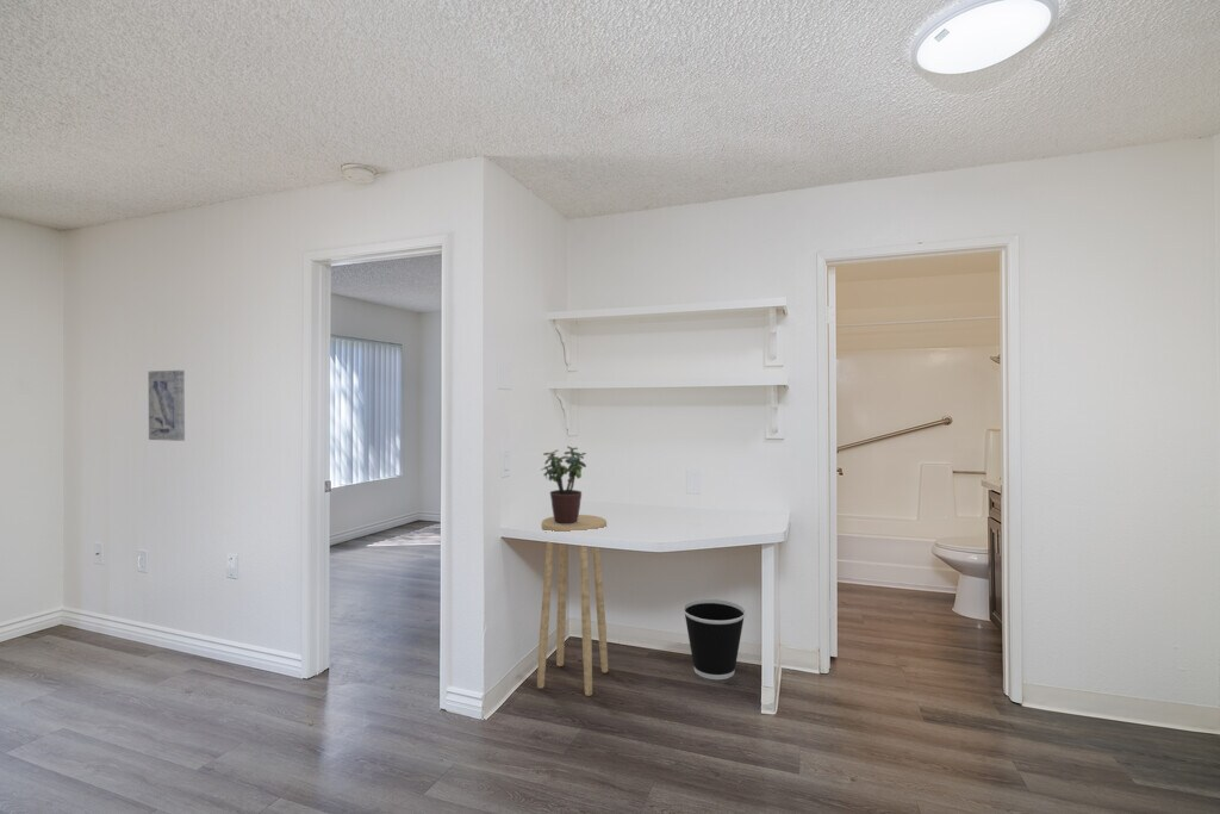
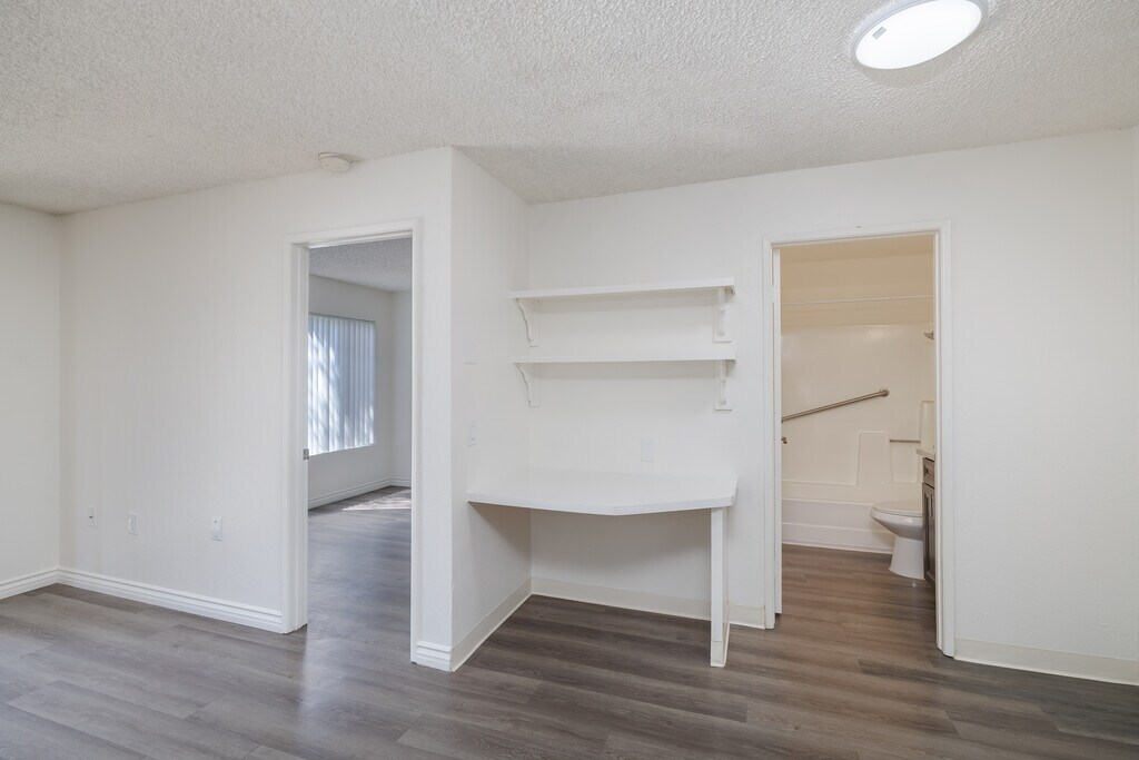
- wastebasket [681,598,747,681]
- wall art [147,369,186,442]
- stool [536,514,609,697]
- potted plant [540,445,587,524]
